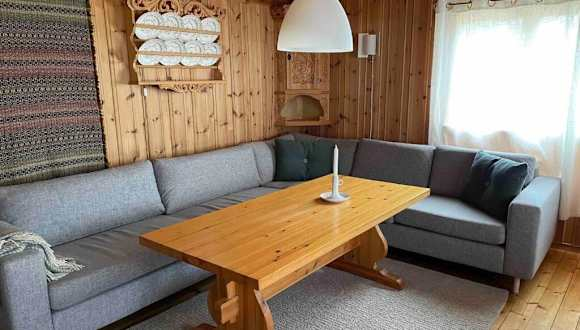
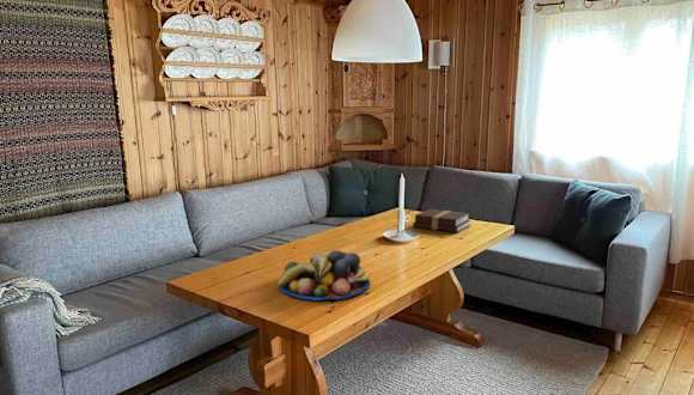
+ fruit bowl [276,249,371,302]
+ book [413,208,471,233]
